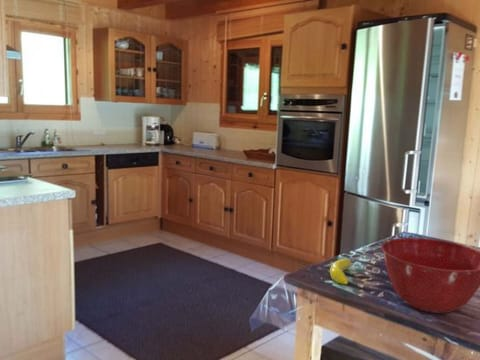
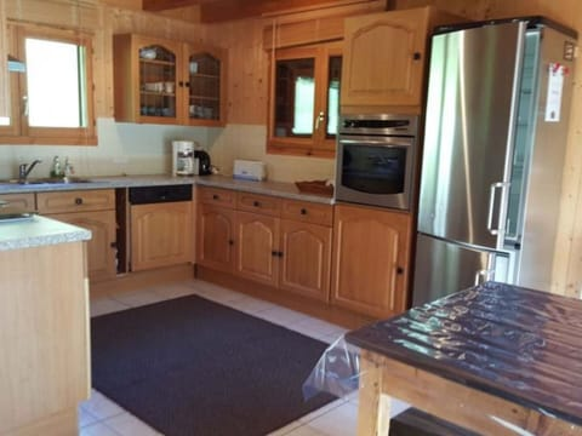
- banana [329,258,352,285]
- mixing bowl [380,237,480,314]
